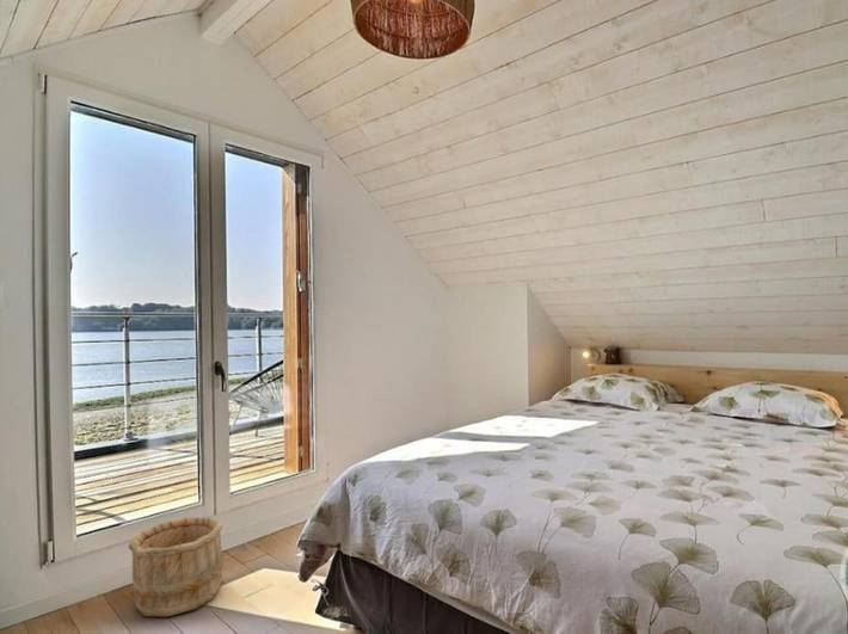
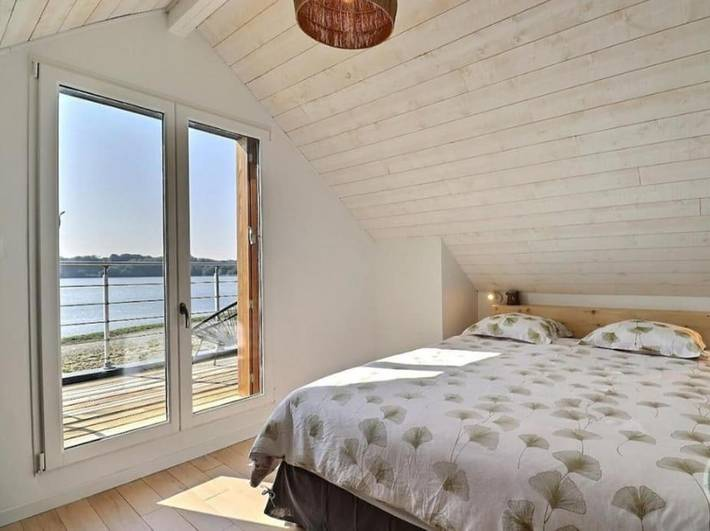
- wooden bucket [127,517,223,617]
